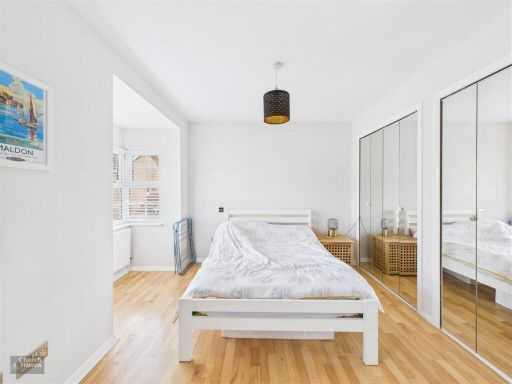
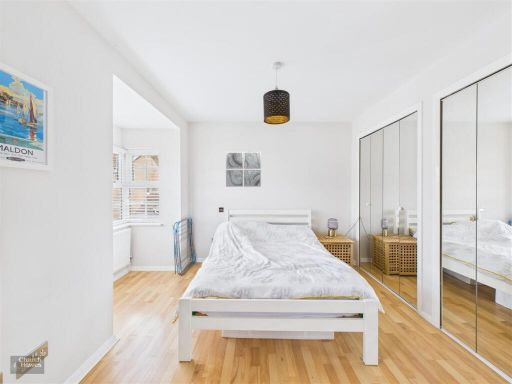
+ wall art [225,151,262,188]
